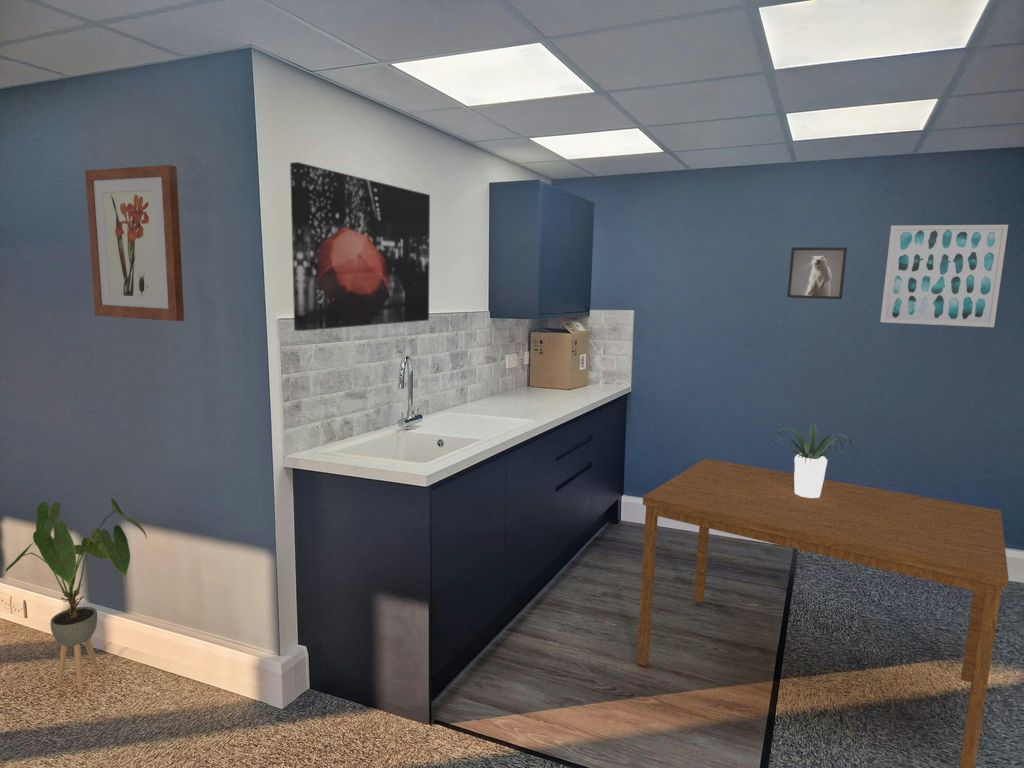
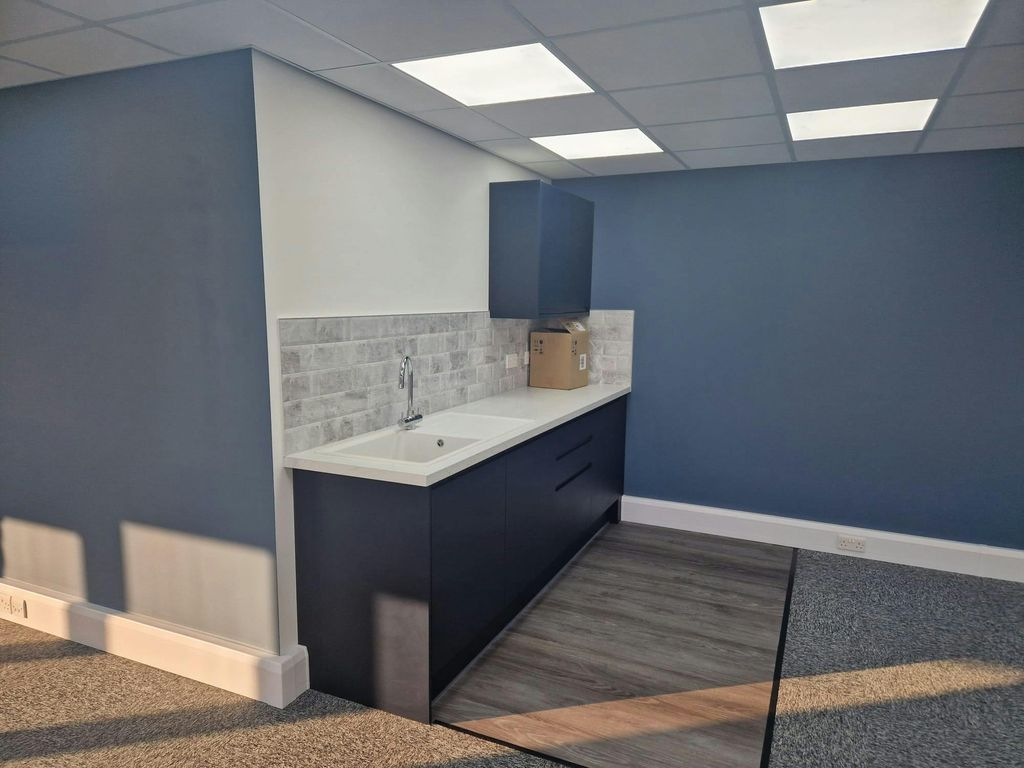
- house plant [4,496,148,693]
- wall art [879,224,1009,328]
- dining table [636,457,1010,768]
- wall art [84,164,185,322]
- wall art [289,161,431,332]
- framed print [786,246,848,300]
- potted plant [772,423,855,498]
